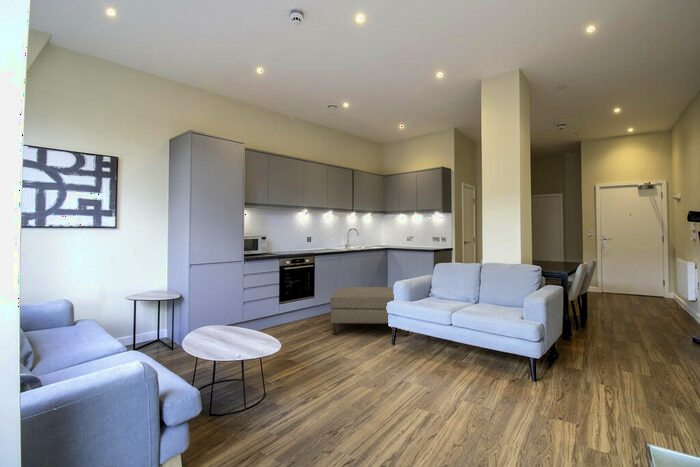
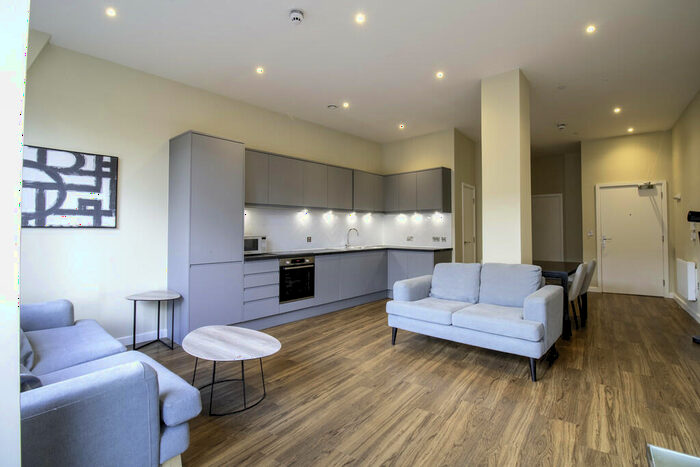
- ottoman [329,286,410,336]
